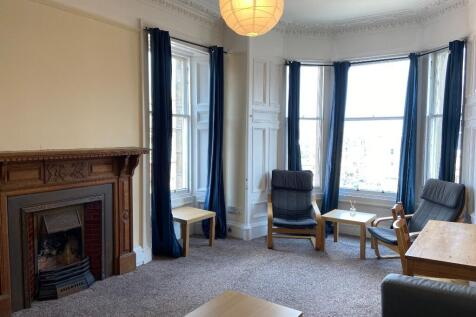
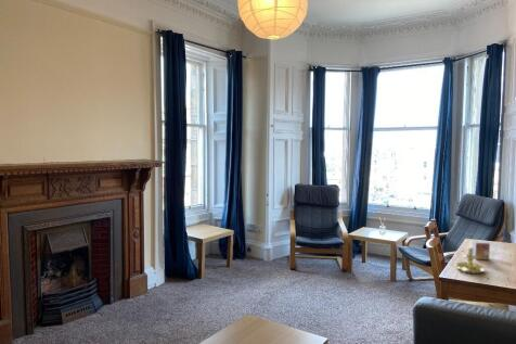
+ small box [472,240,491,260]
+ candle holder [455,239,486,275]
